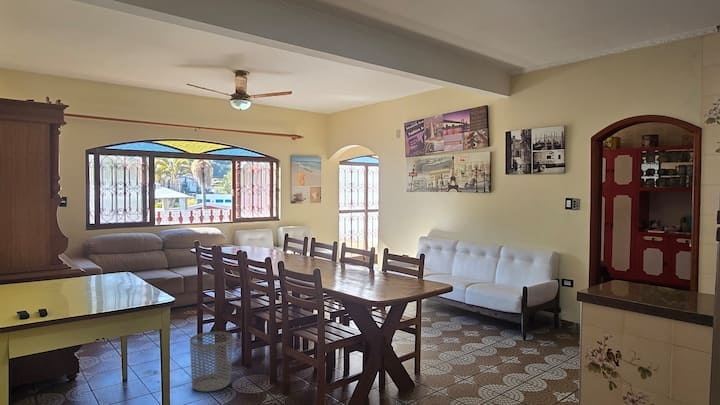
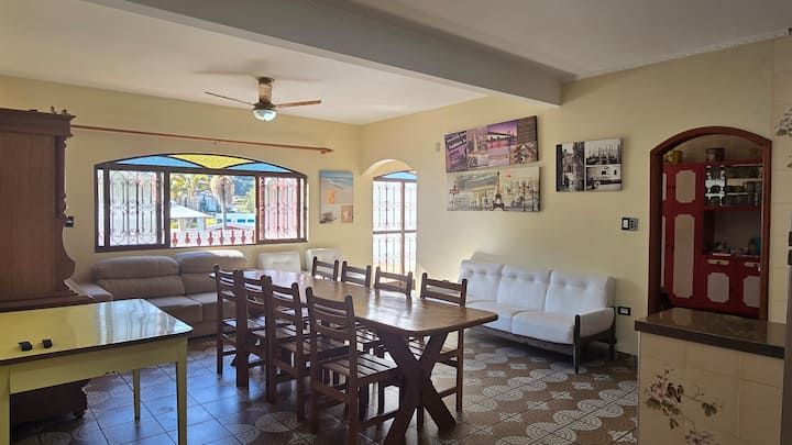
- waste bin [189,330,234,393]
